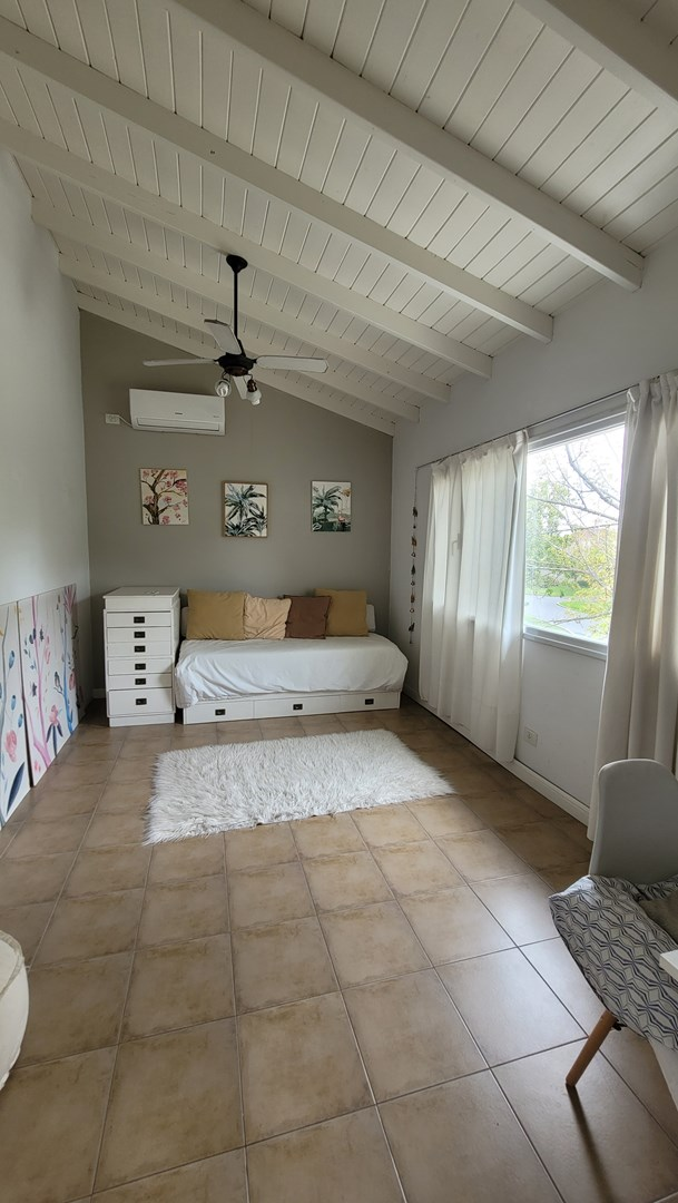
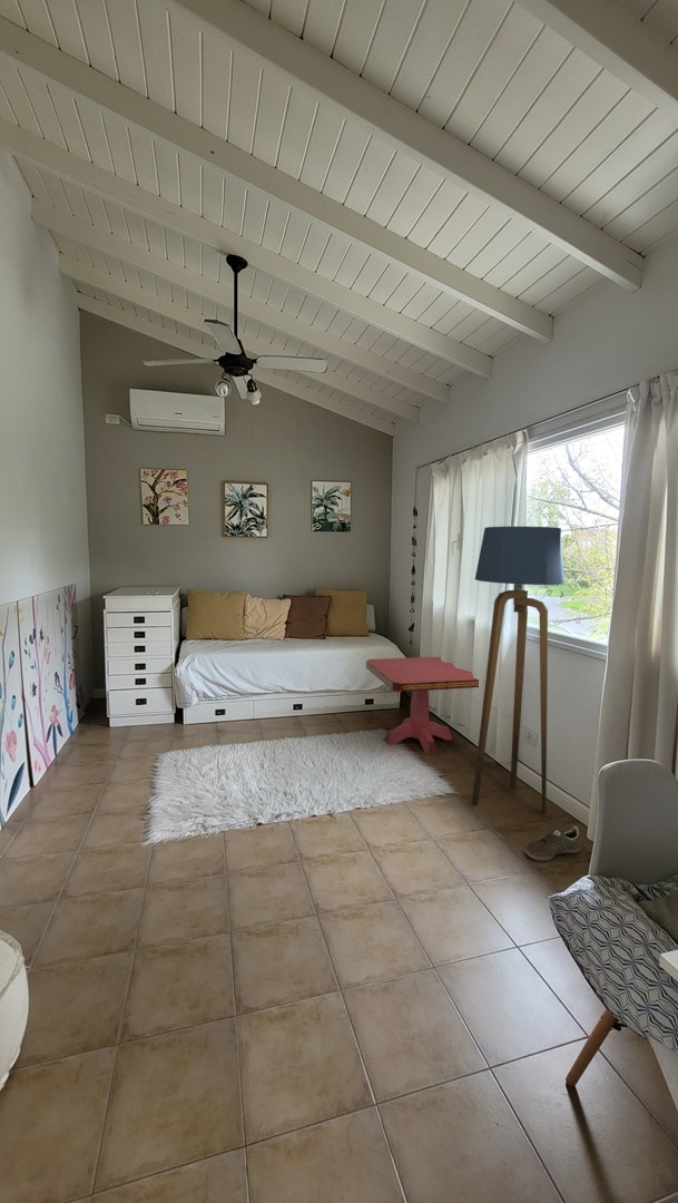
+ floor lamp [471,526,566,814]
+ side table [365,656,480,756]
+ sneaker [523,825,582,862]
